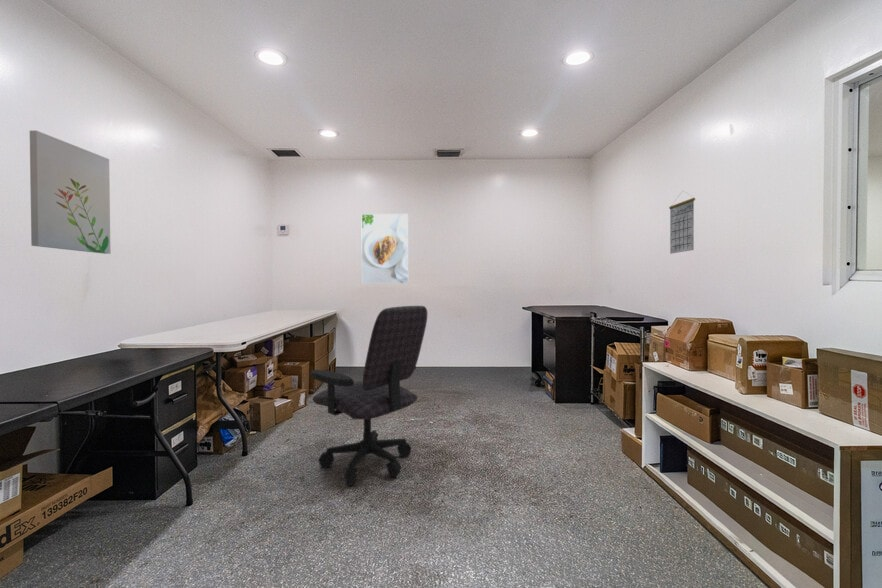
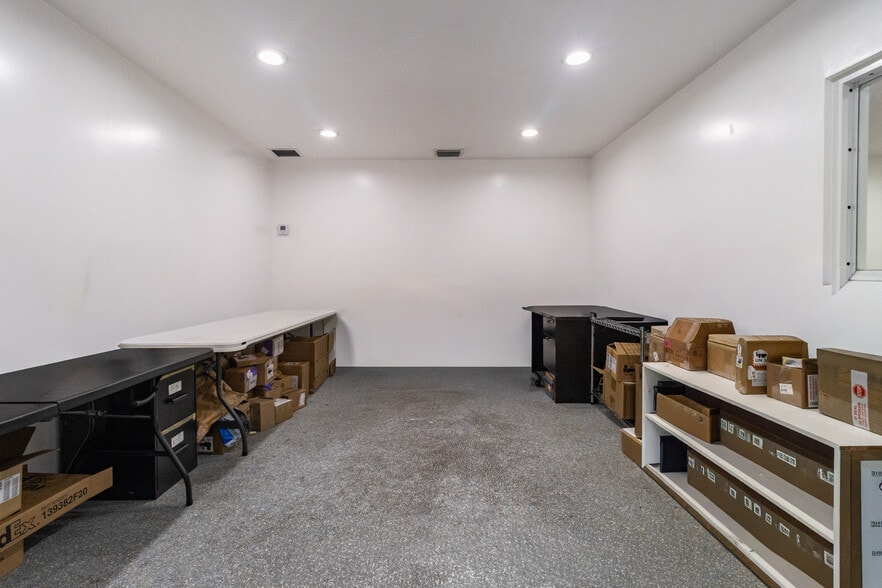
- wall art [29,130,111,255]
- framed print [360,213,409,285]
- calendar [668,190,696,255]
- office chair [310,305,429,486]
